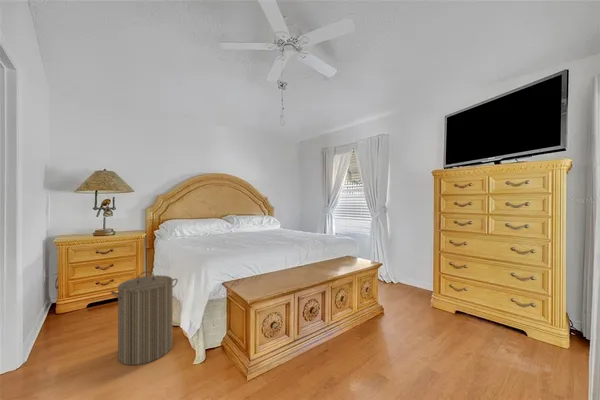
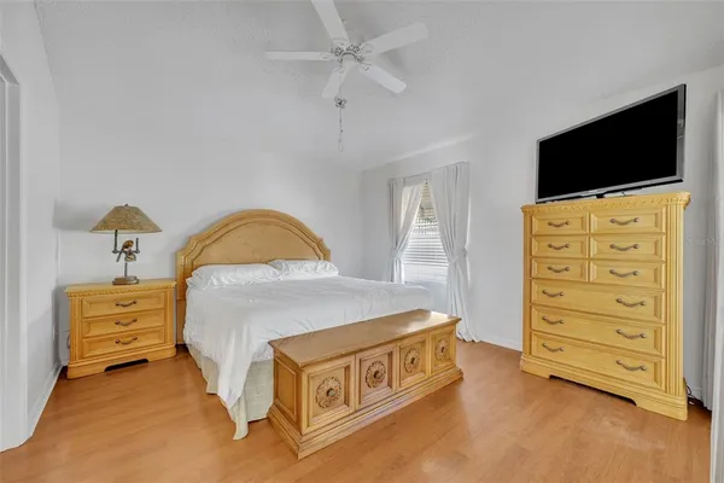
- laundry hamper [110,270,179,366]
